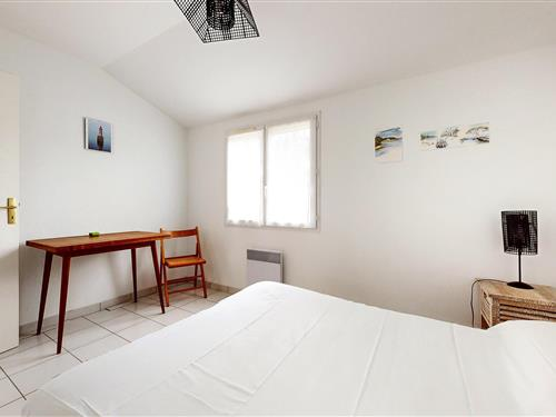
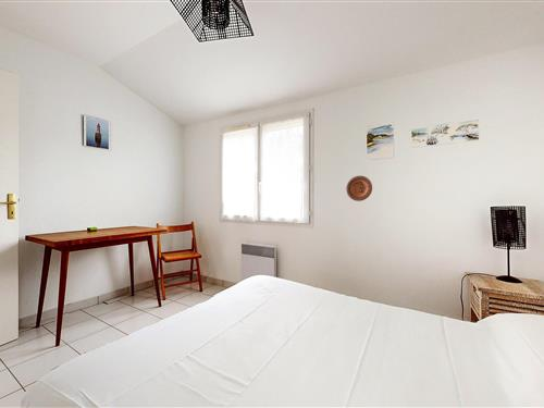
+ decorative plate [345,175,373,202]
